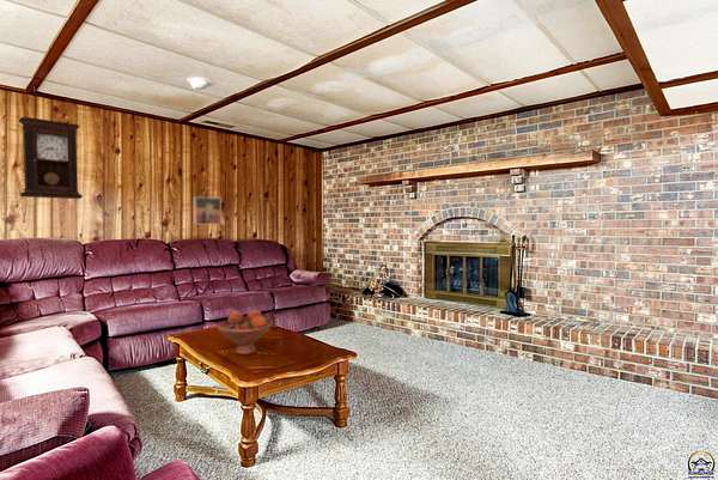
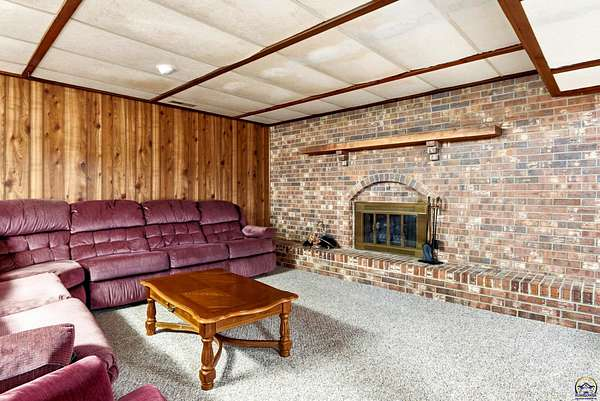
- fruit bowl [217,309,274,356]
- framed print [193,196,223,225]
- pendulum clock [18,116,84,200]
